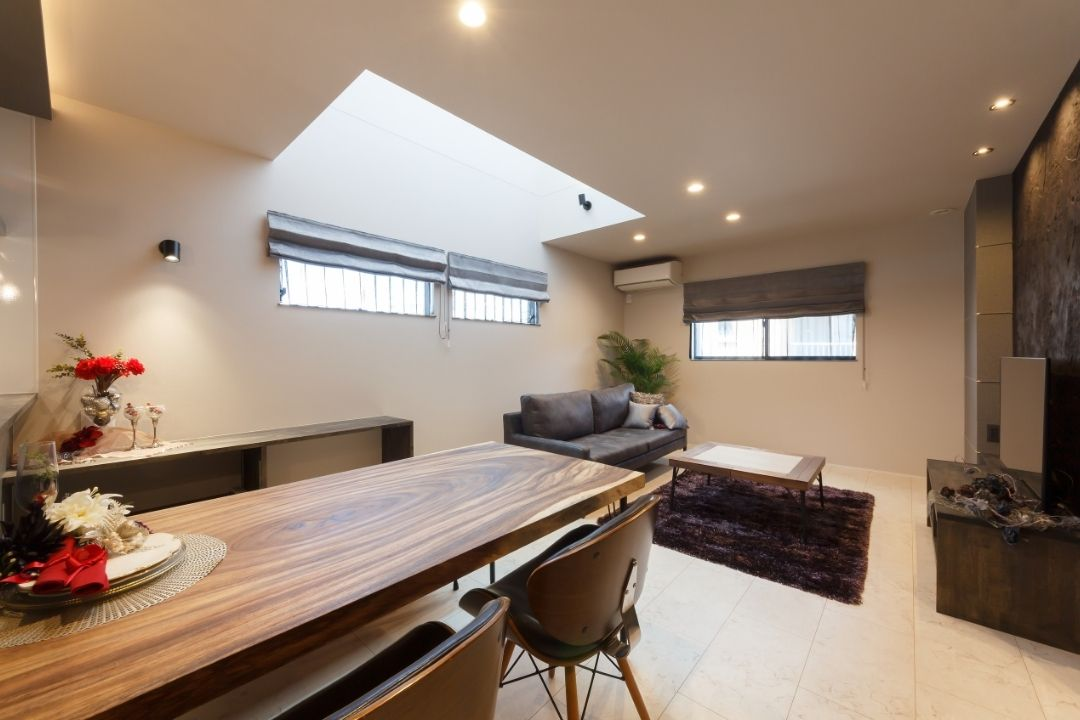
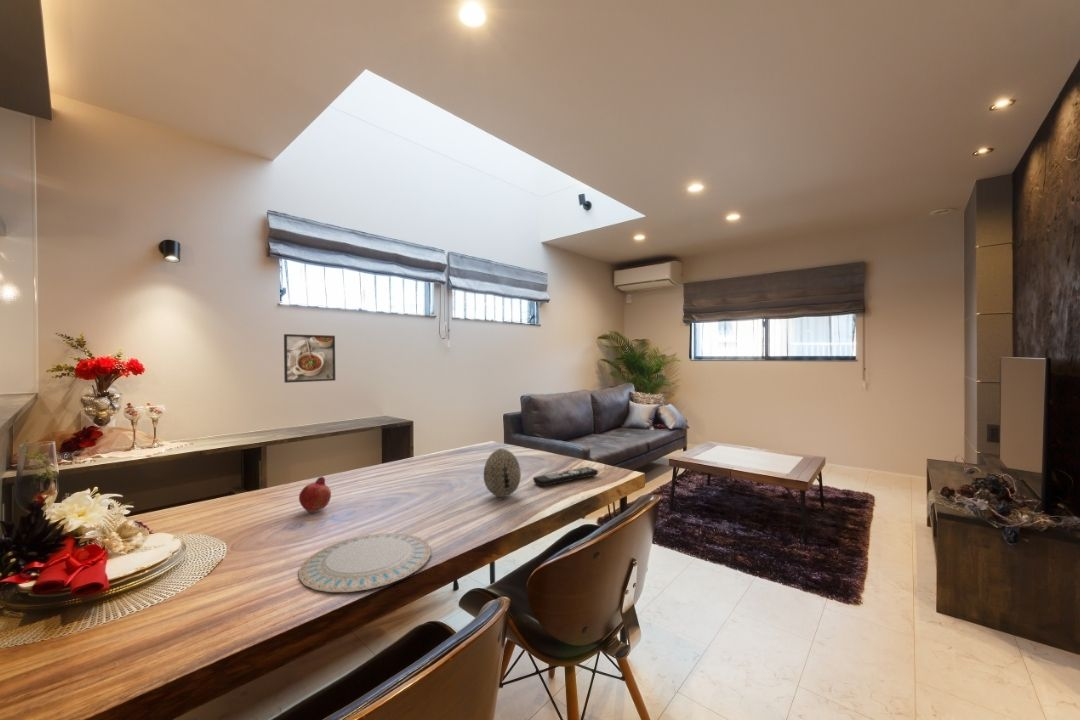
+ decorative egg [483,448,522,498]
+ chinaware [298,532,432,593]
+ fruit [298,476,332,514]
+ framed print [283,333,336,384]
+ remote control [532,466,599,487]
